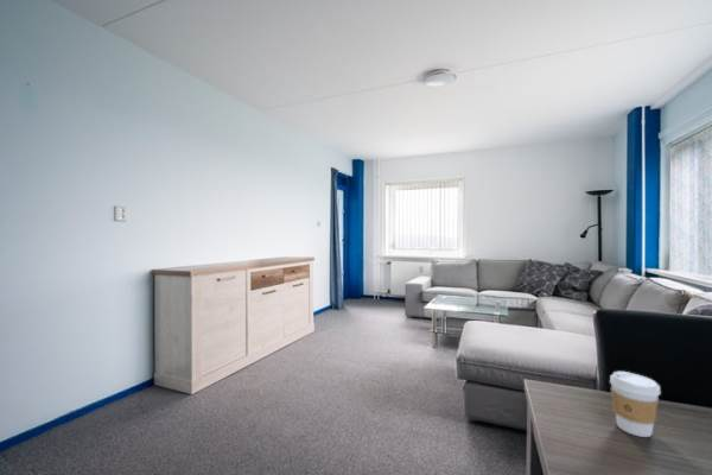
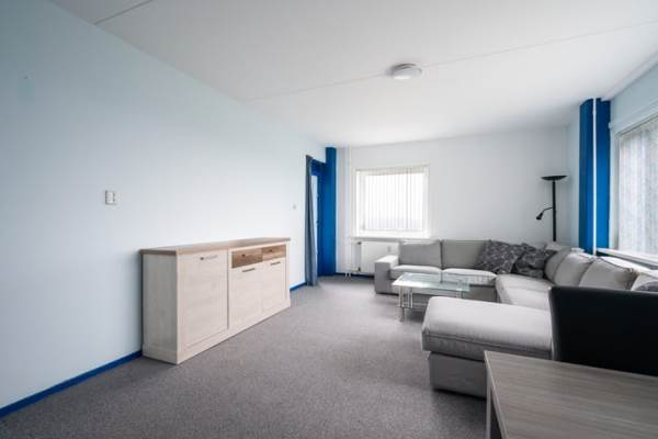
- coffee cup [609,370,662,438]
